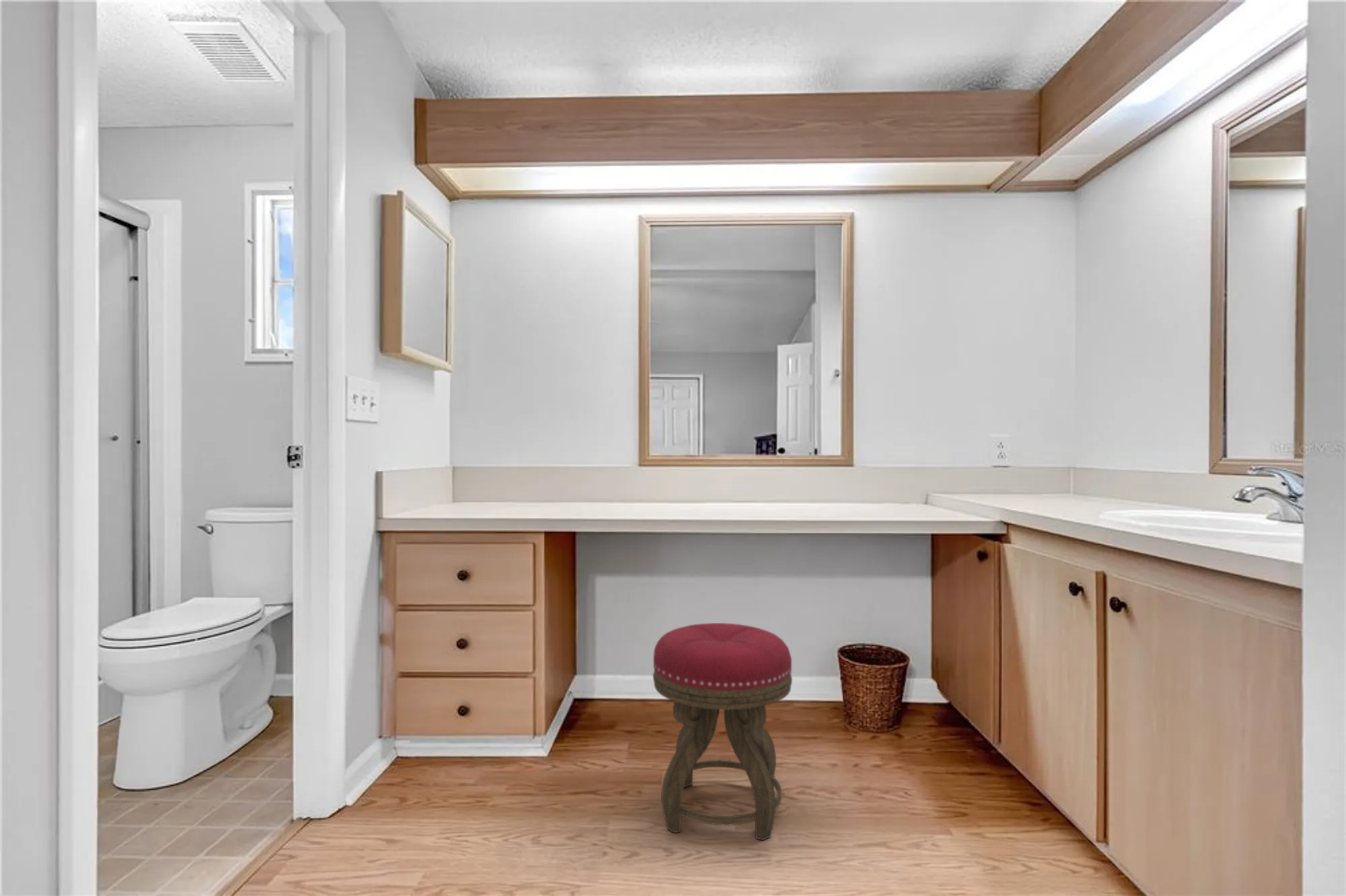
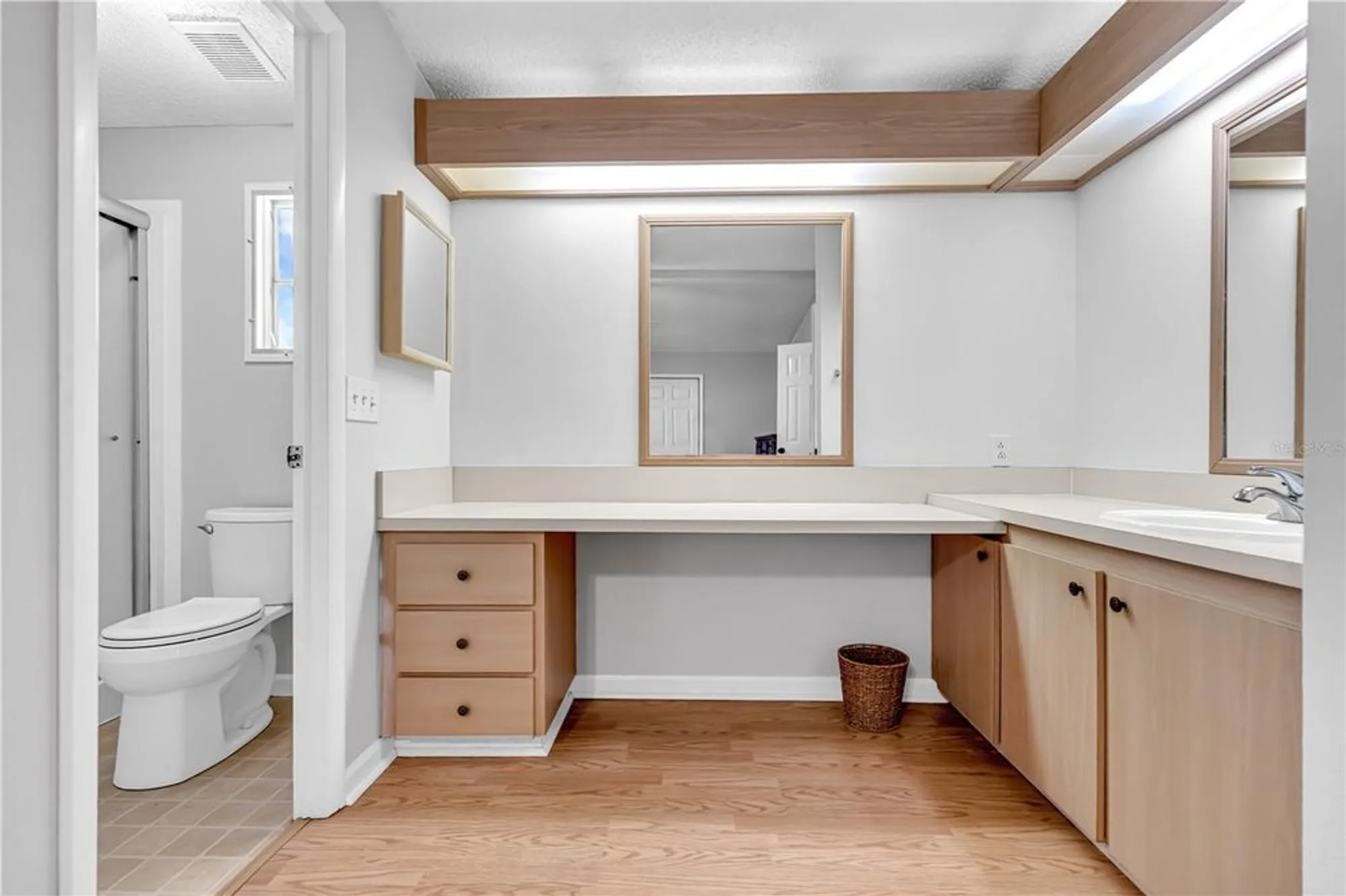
- stool [652,622,793,841]
